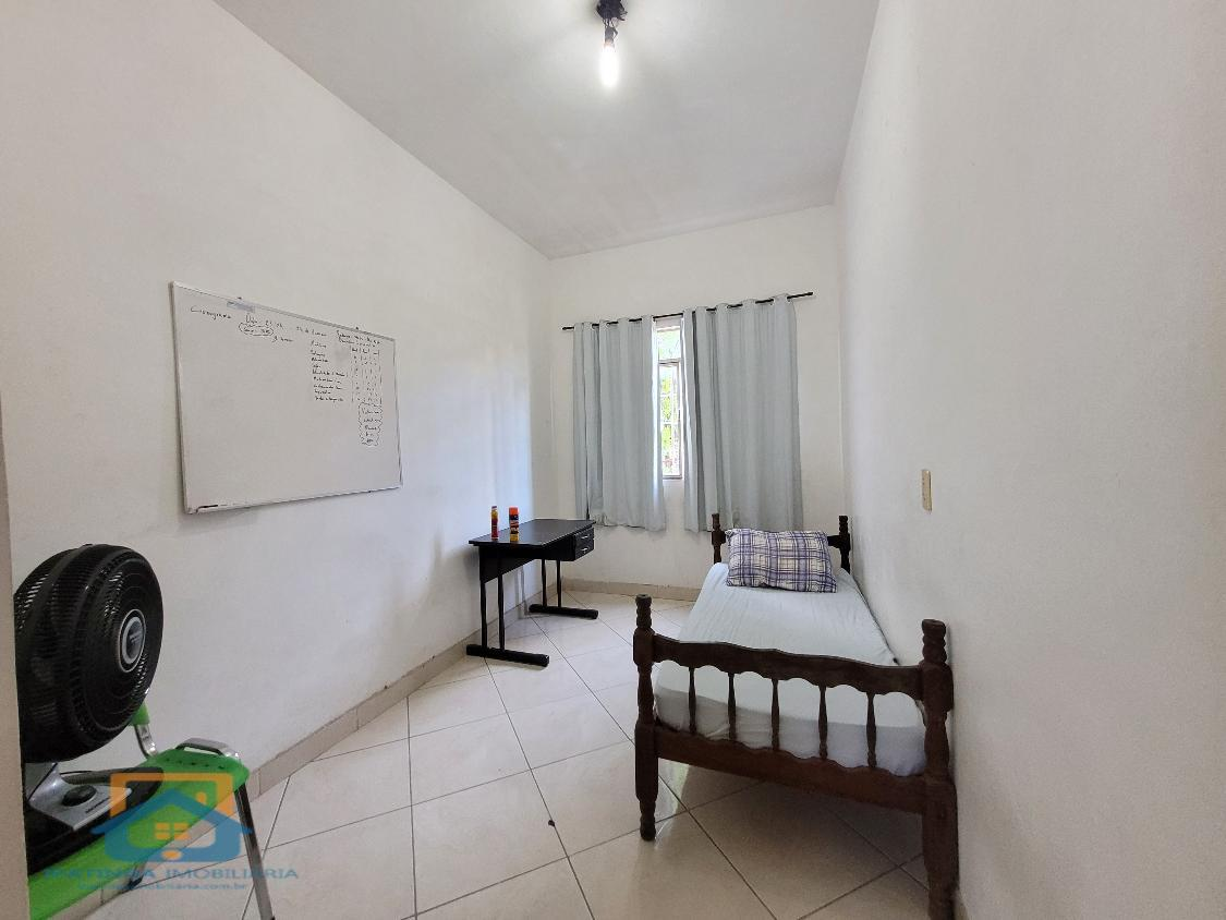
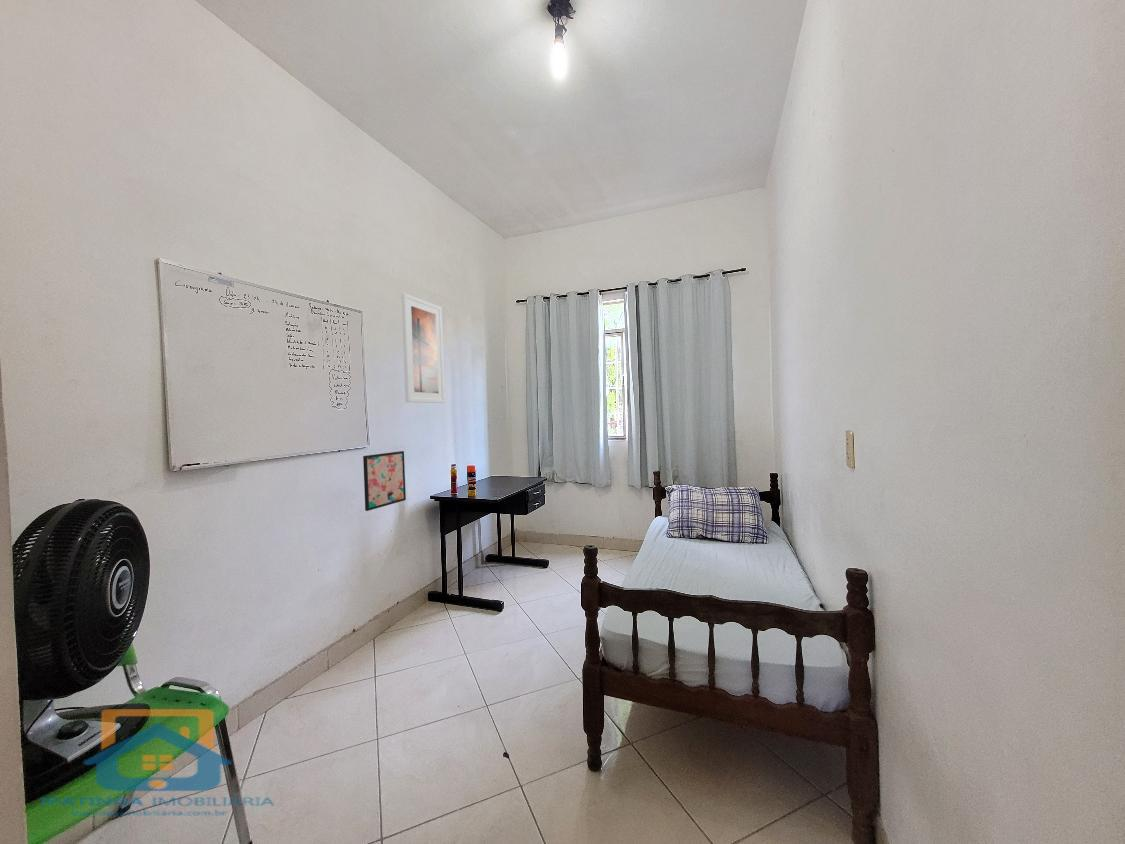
+ wall art [362,450,407,512]
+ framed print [401,292,446,404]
